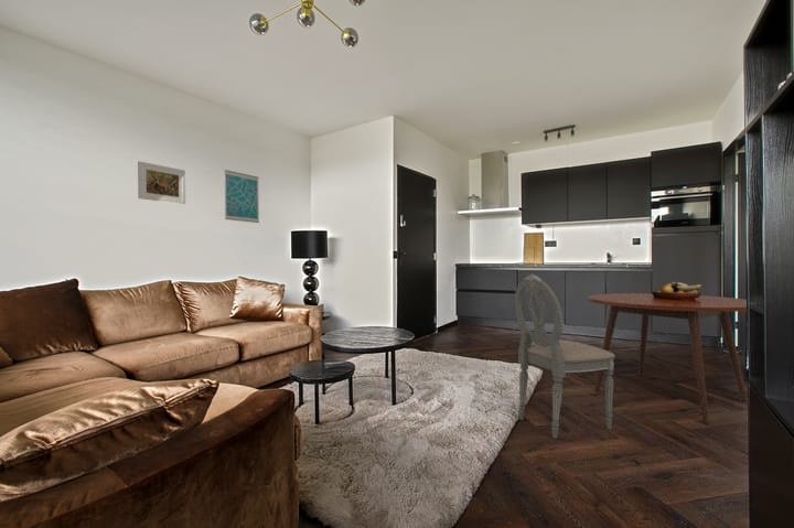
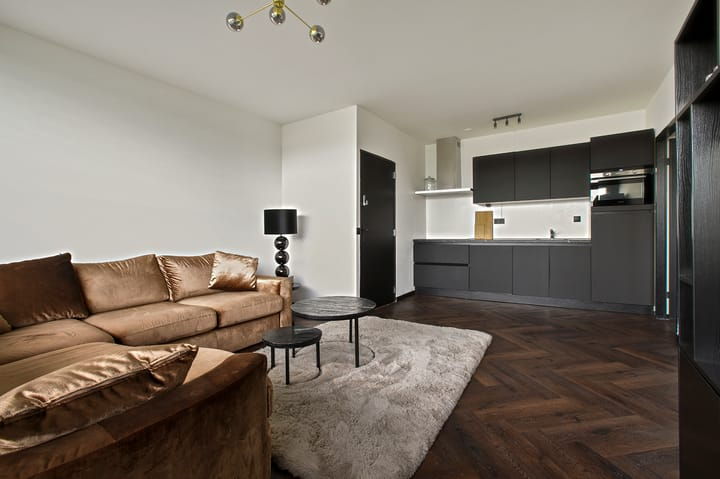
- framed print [137,160,186,205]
- dining chair [514,273,616,440]
- wall art [223,169,260,224]
- dining table [587,292,749,424]
- fruit bowl [650,281,704,300]
